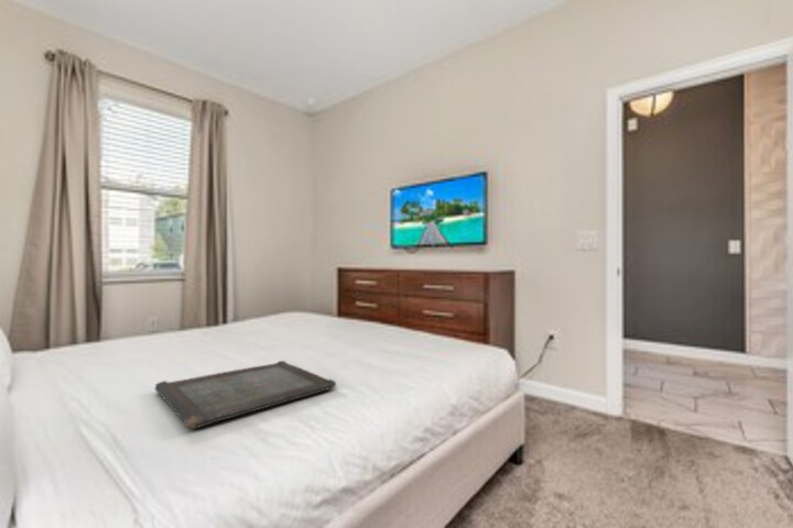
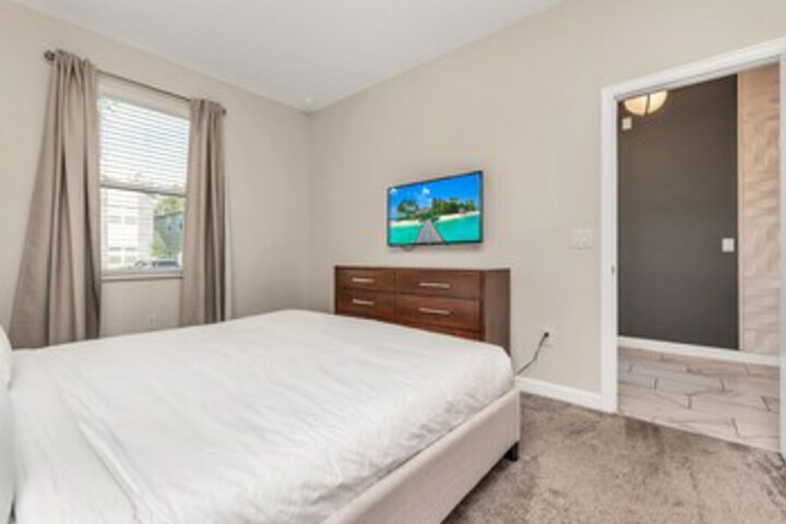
- serving tray [154,360,337,430]
